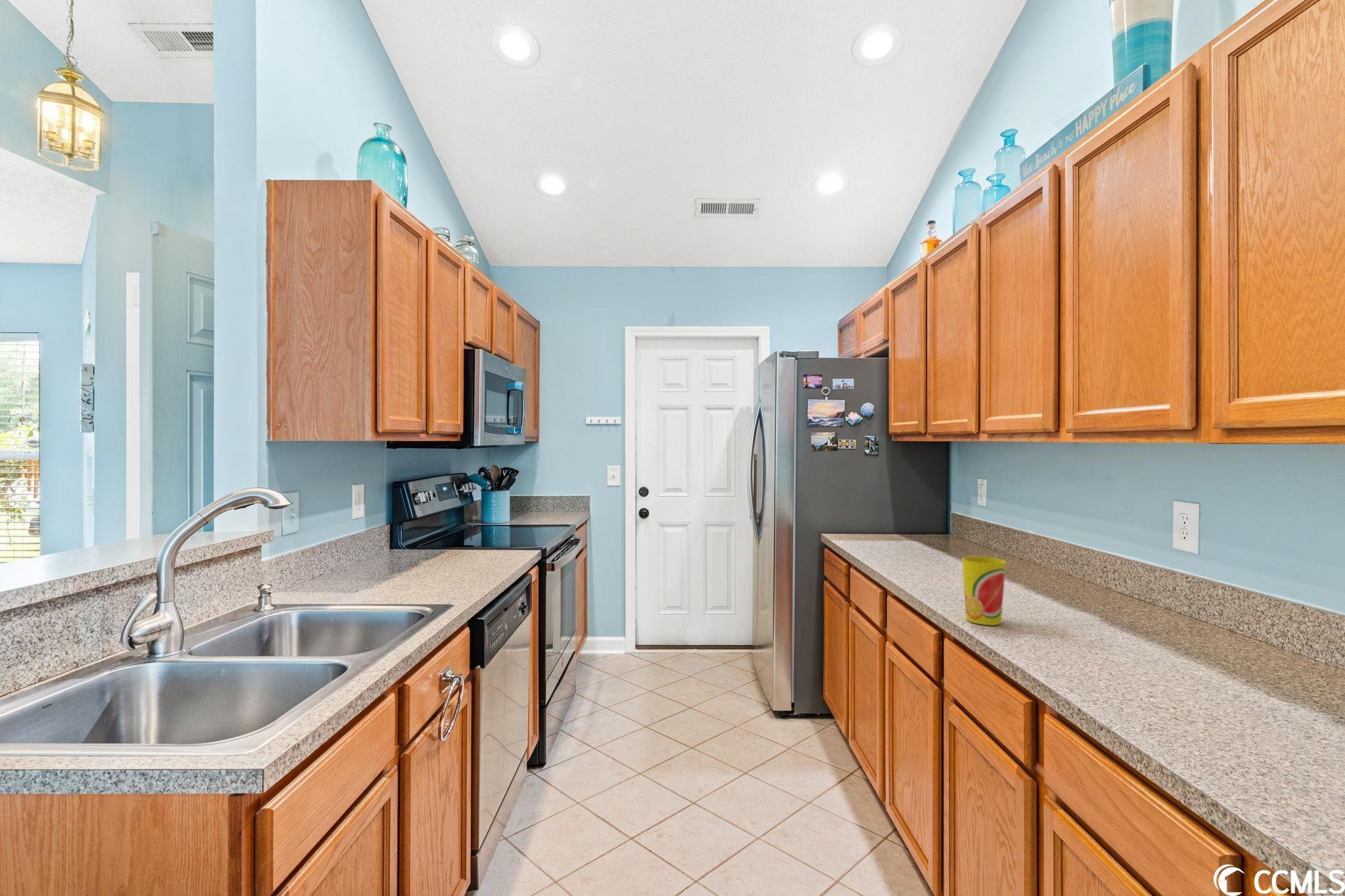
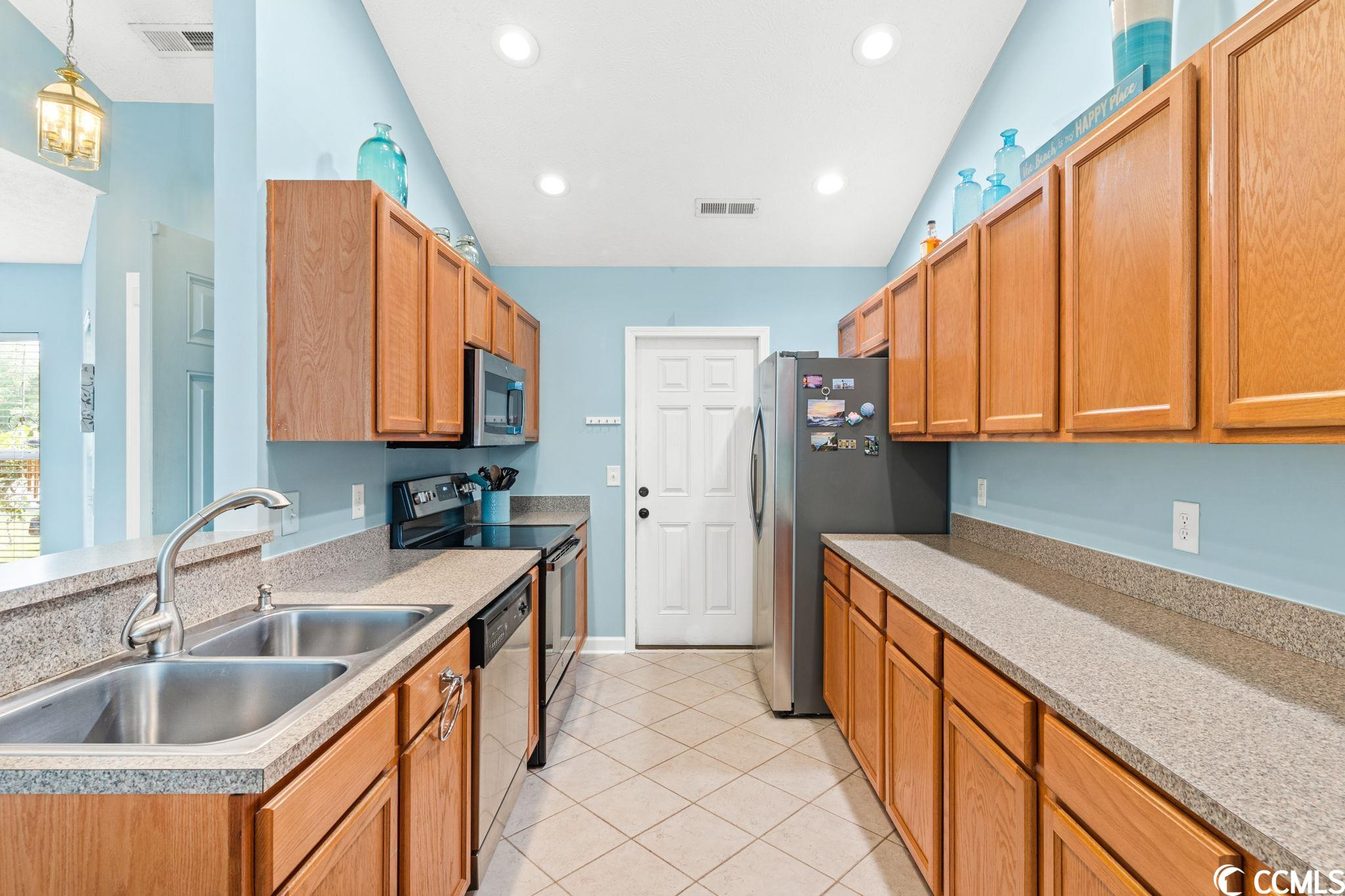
- cup [961,556,1007,626]
